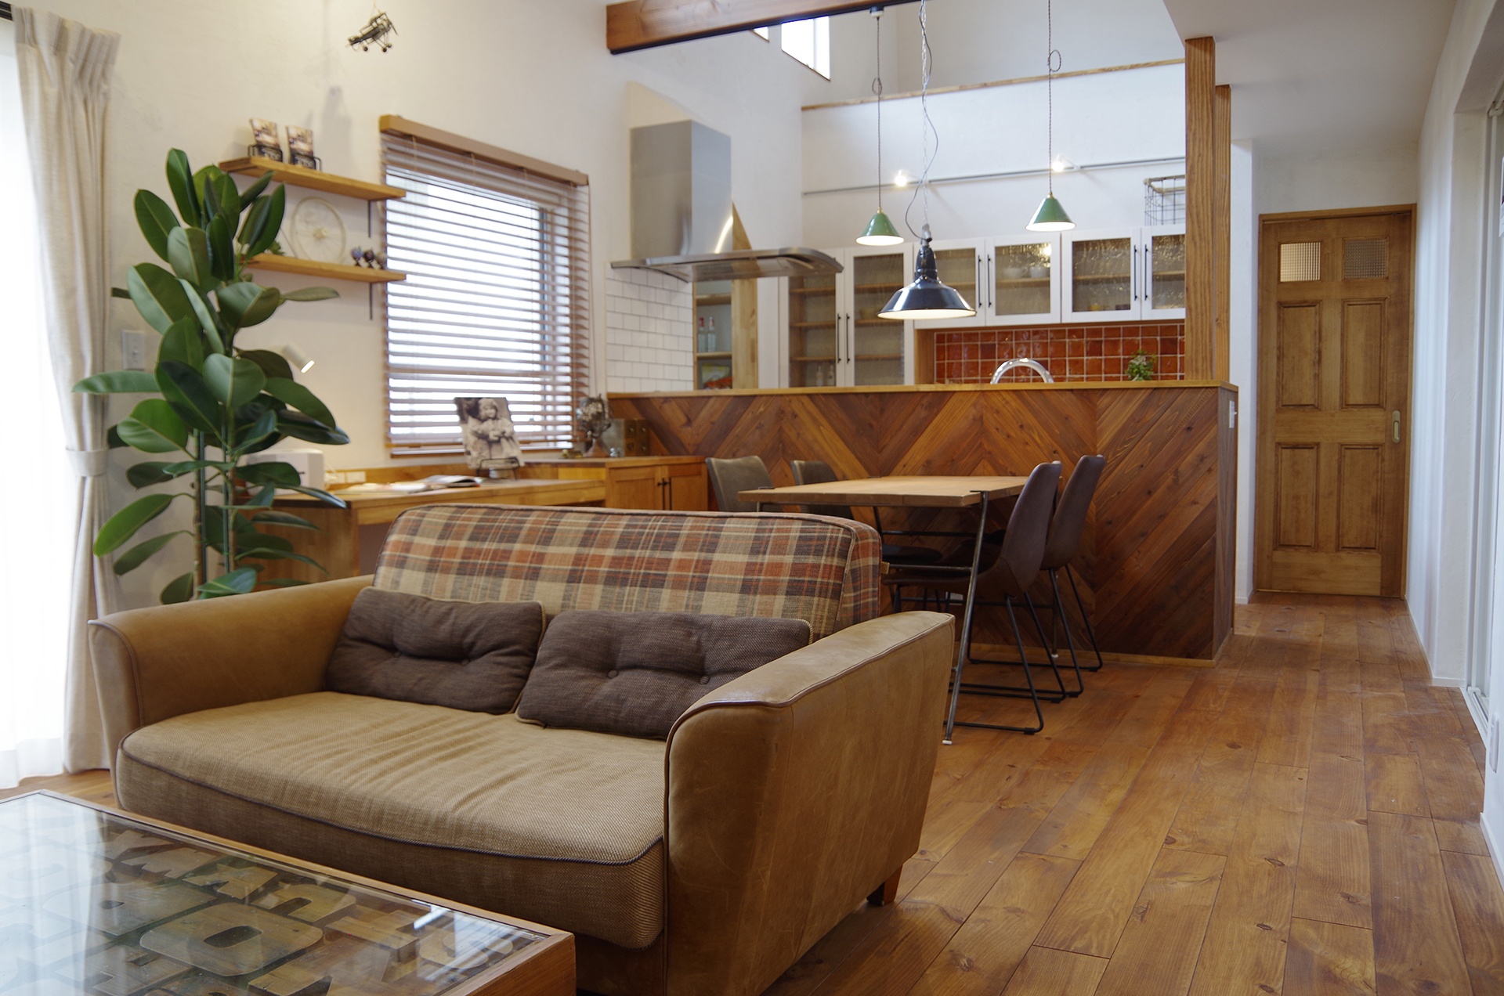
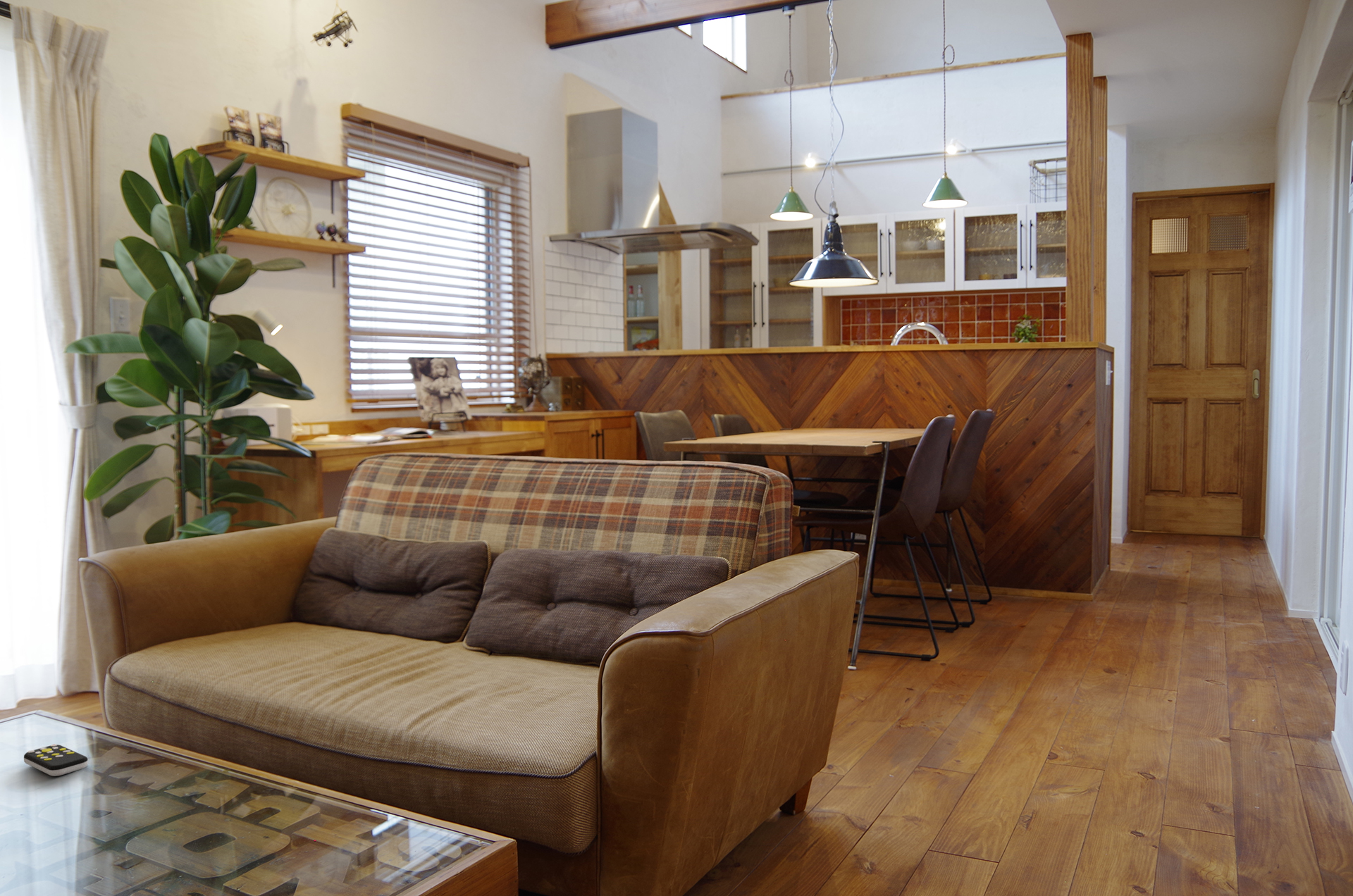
+ remote control [23,743,89,777]
